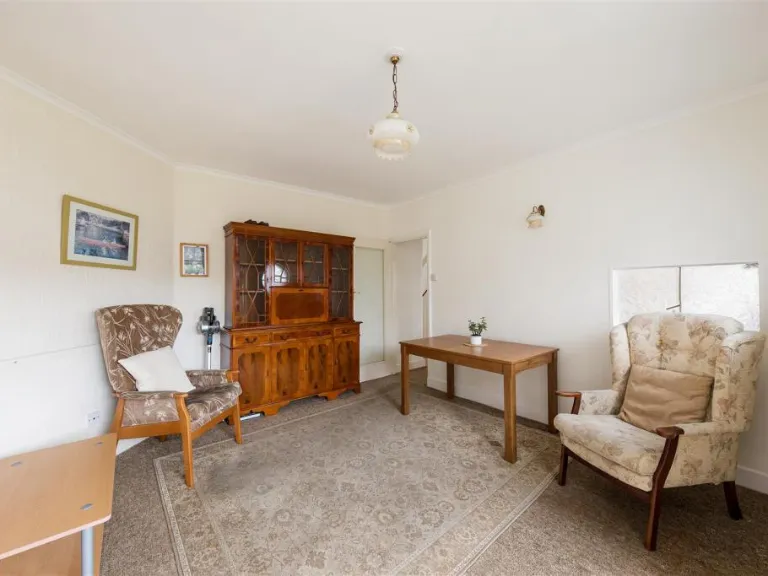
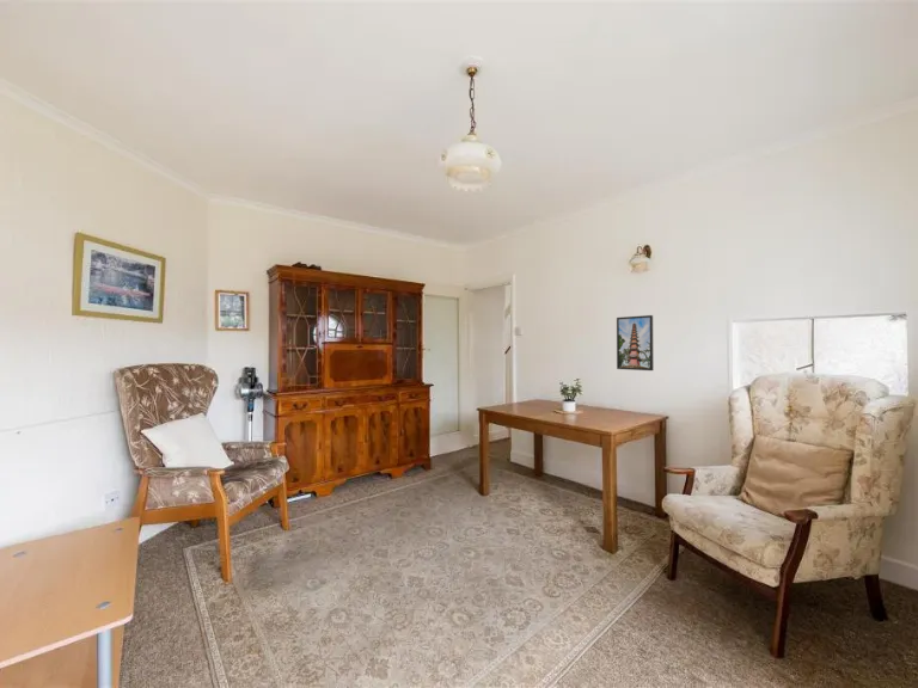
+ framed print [616,314,655,371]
